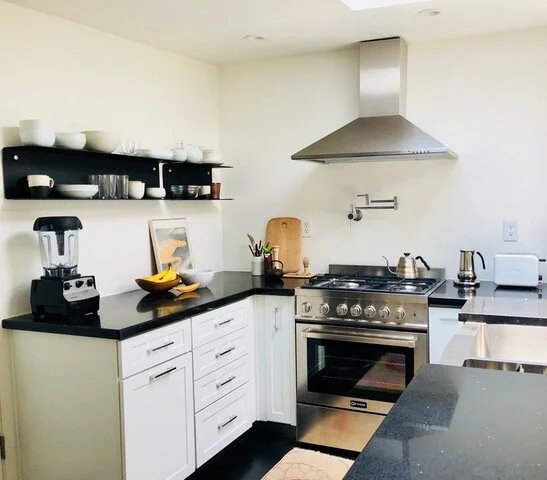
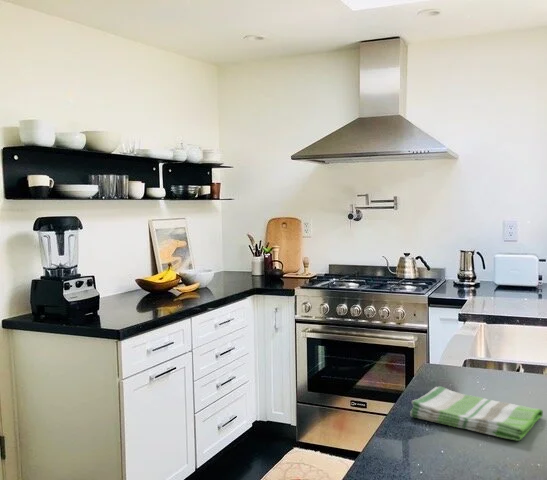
+ dish towel [409,385,544,442]
